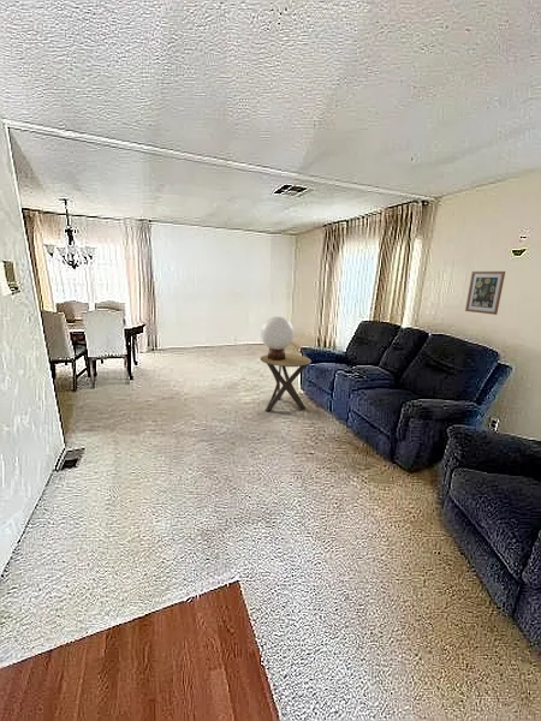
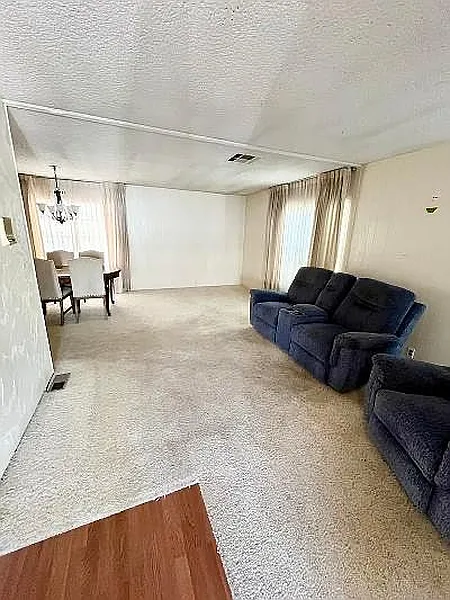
- table lamp [260,315,296,360]
- wall art [464,270,506,316]
- side table [260,352,313,413]
